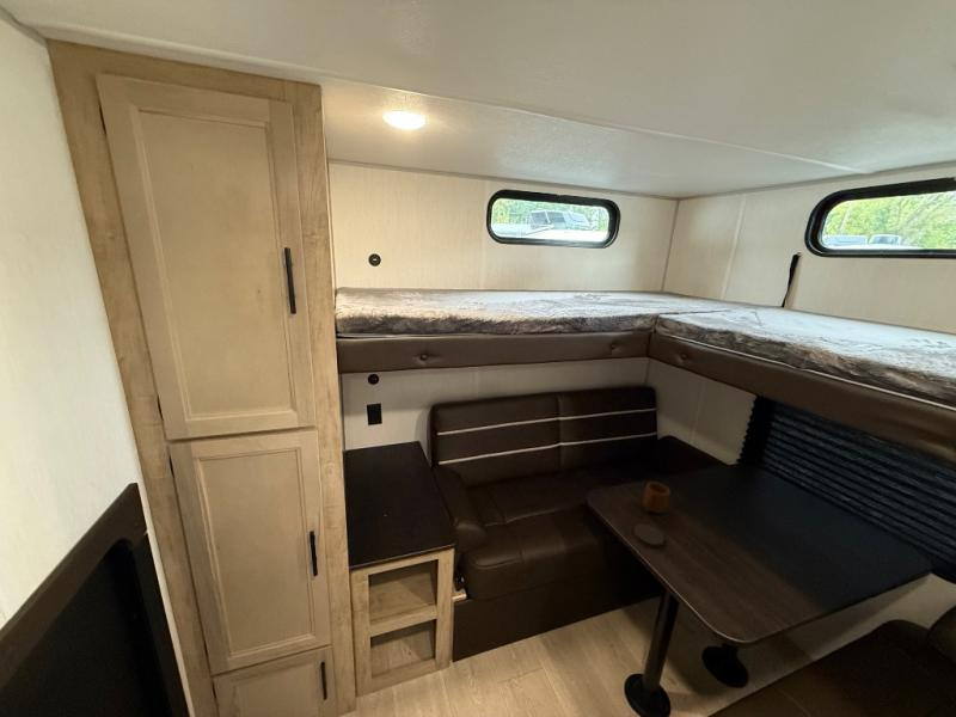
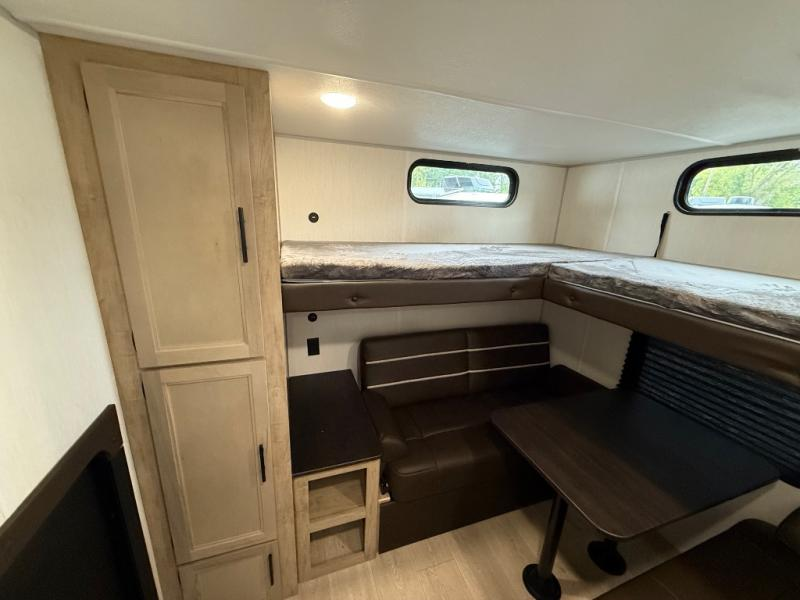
- mug [642,480,672,515]
- coaster [633,523,666,549]
